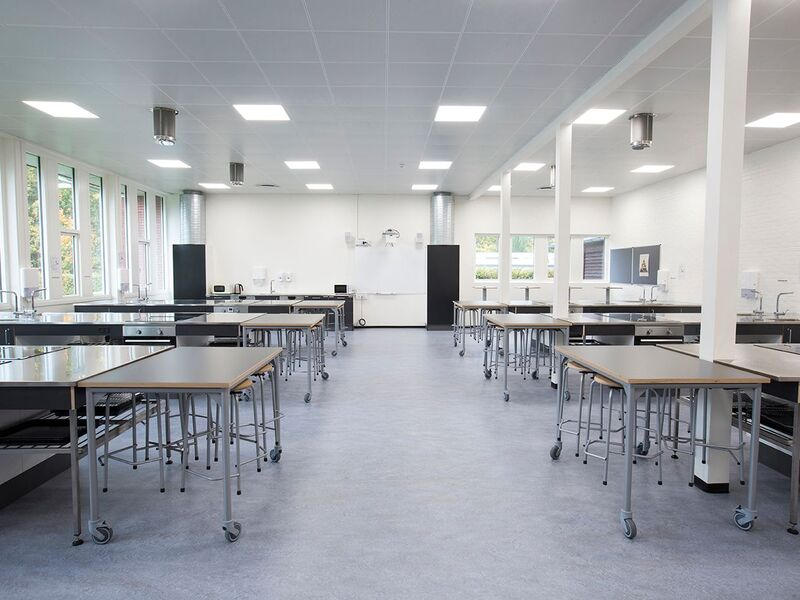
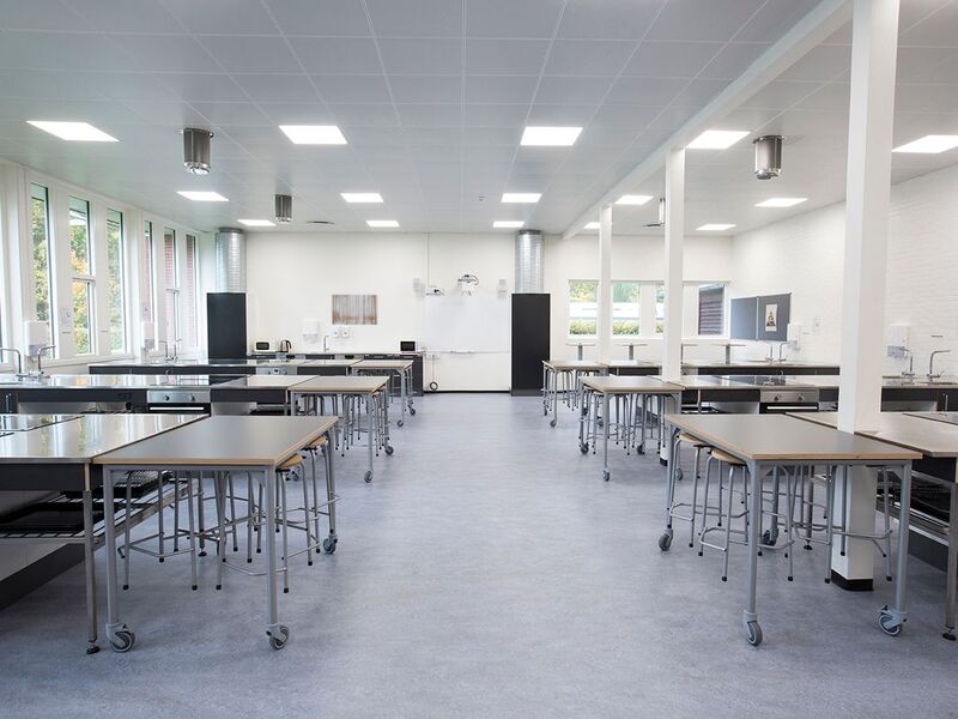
+ wall art [331,294,378,326]
